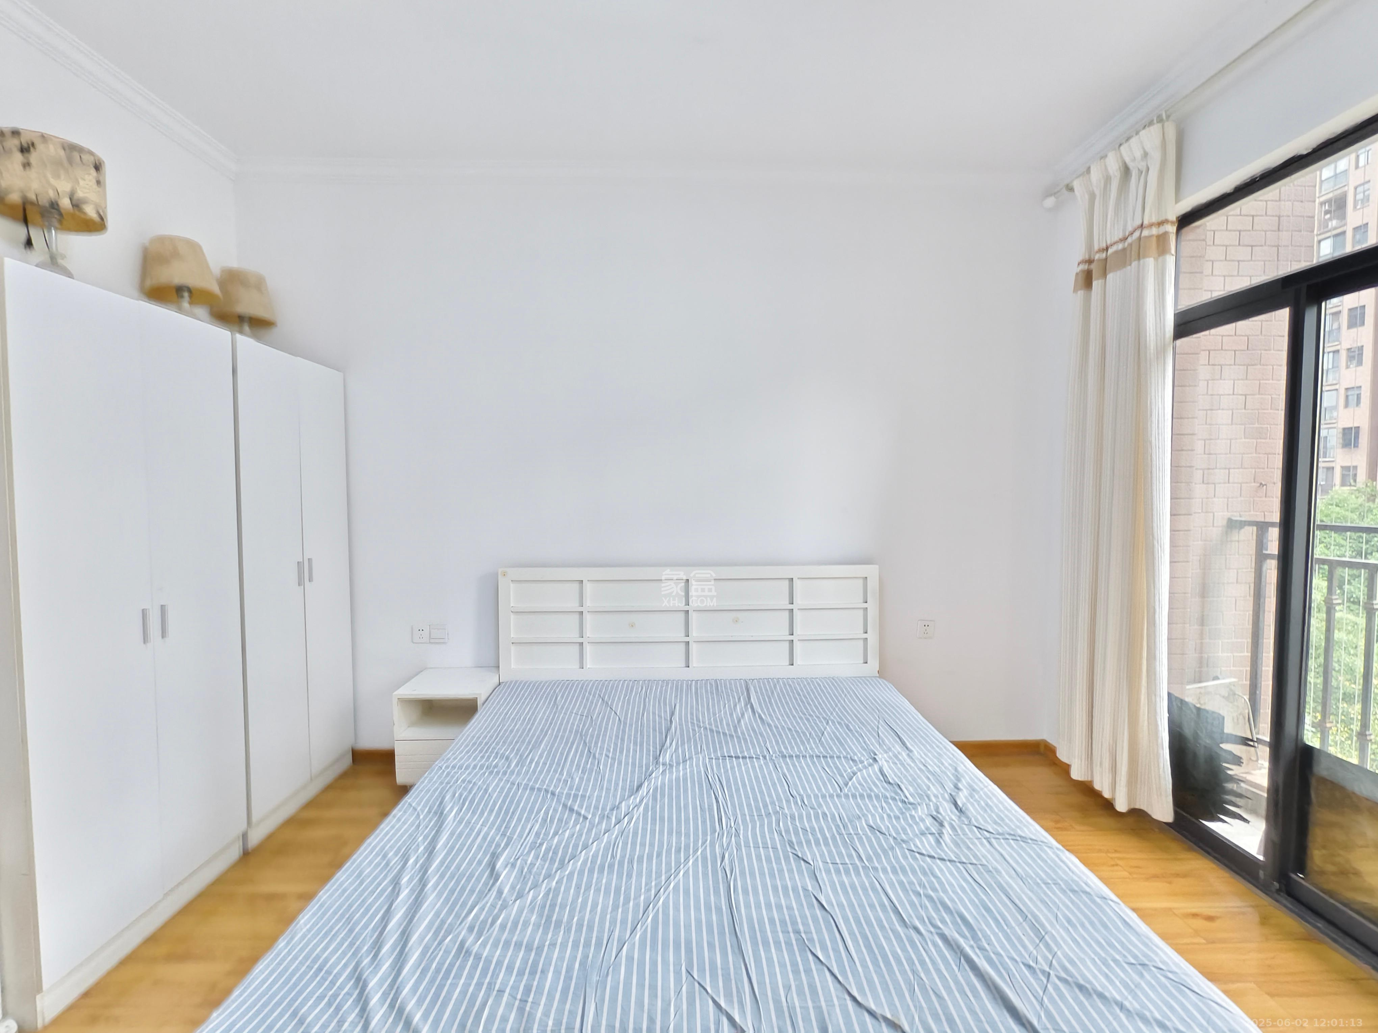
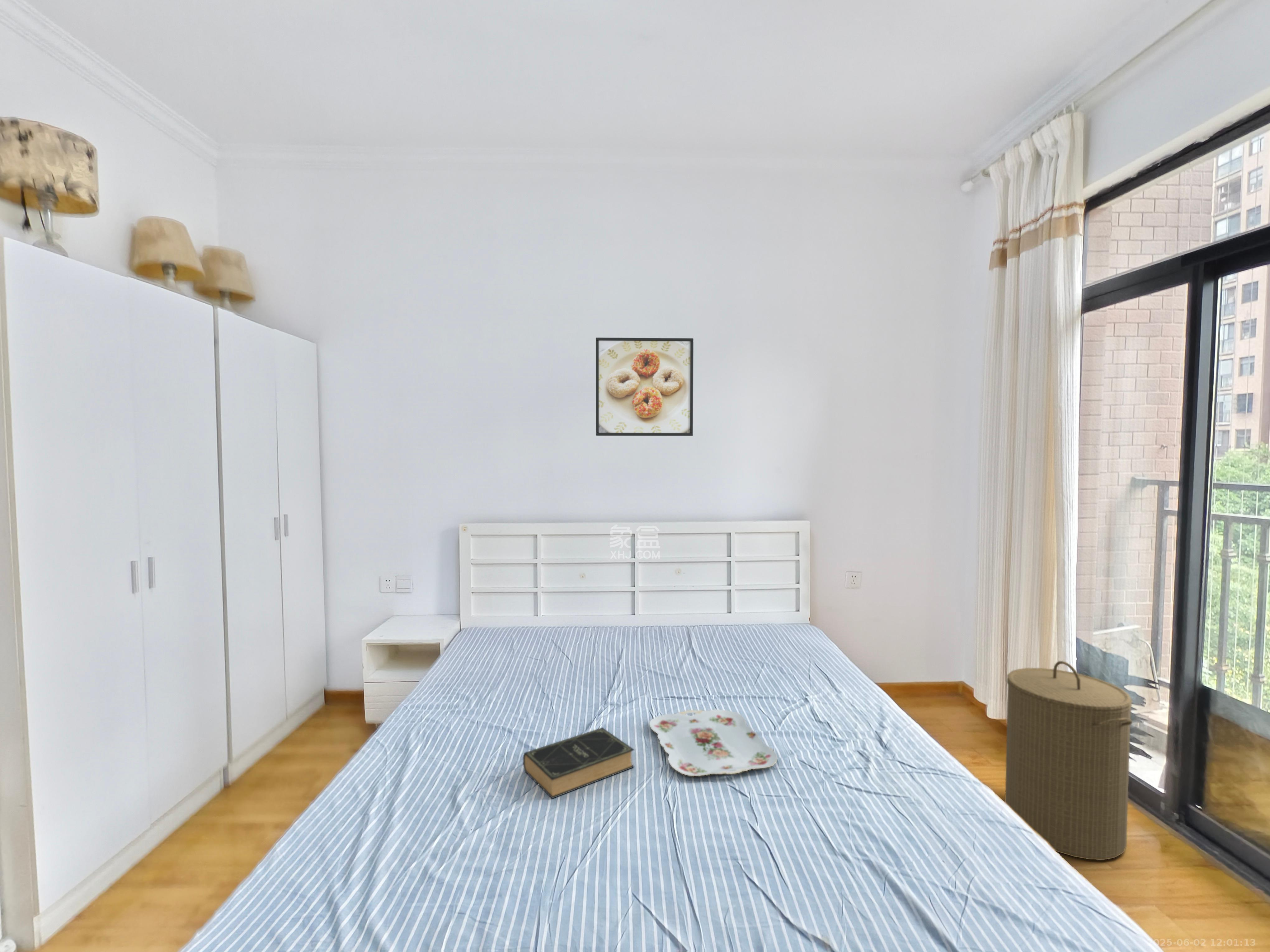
+ laundry hamper [1005,660,1133,860]
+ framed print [595,337,694,436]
+ book [523,727,634,799]
+ serving tray [649,709,778,777]
